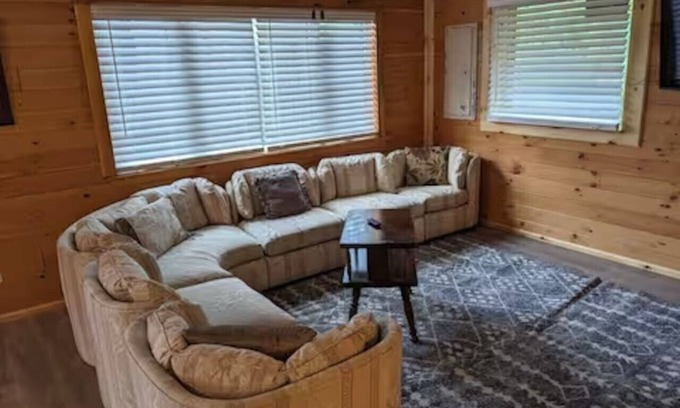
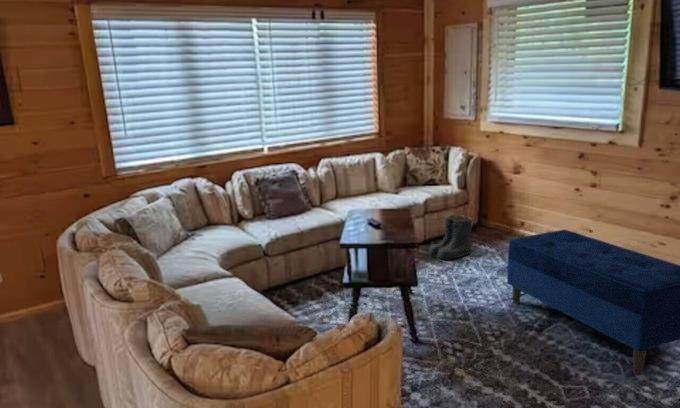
+ boots [427,214,473,260]
+ bench [506,229,680,376]
